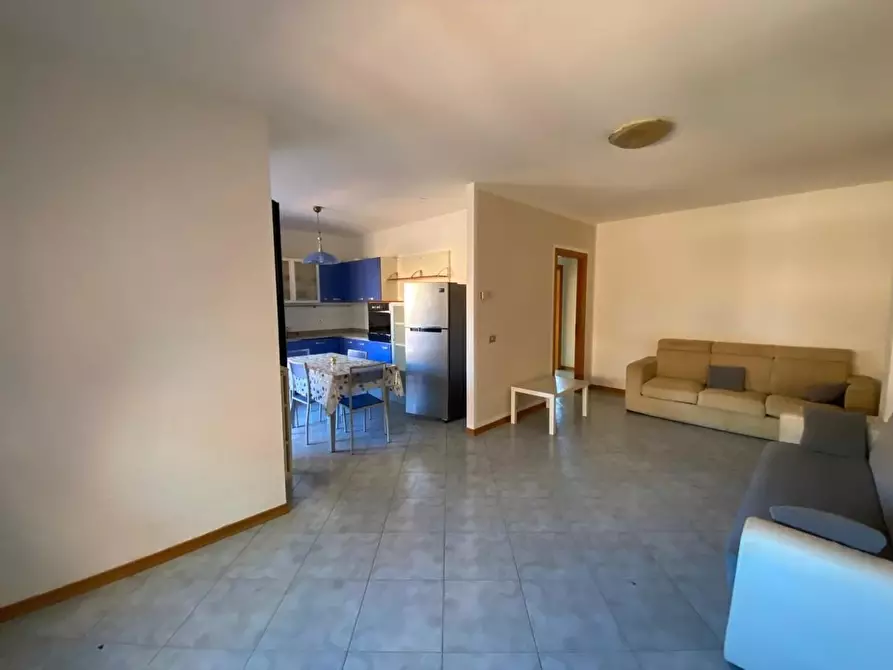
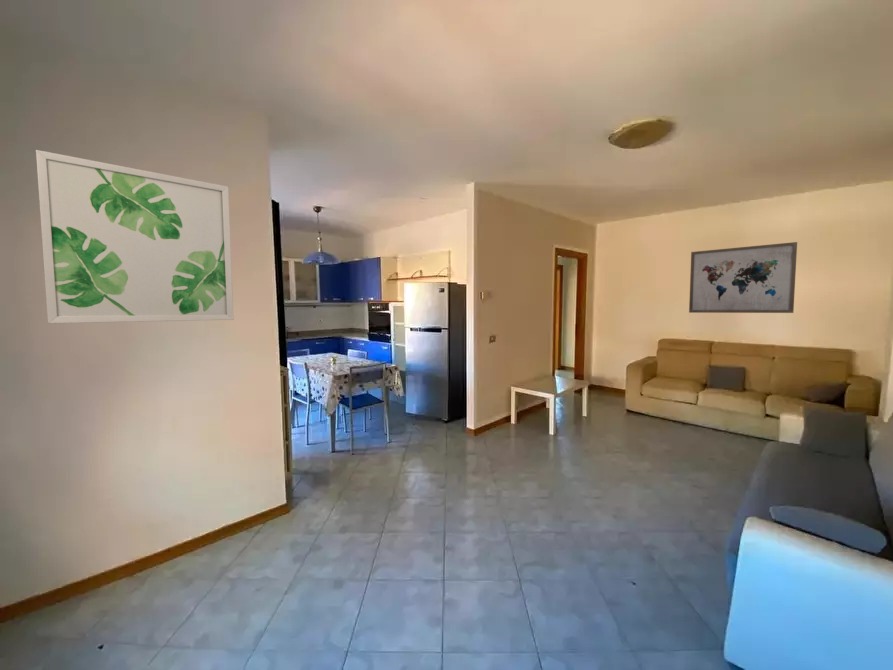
+ wall art [35,149,234,324]
+ wall art [688,241,798,314]
